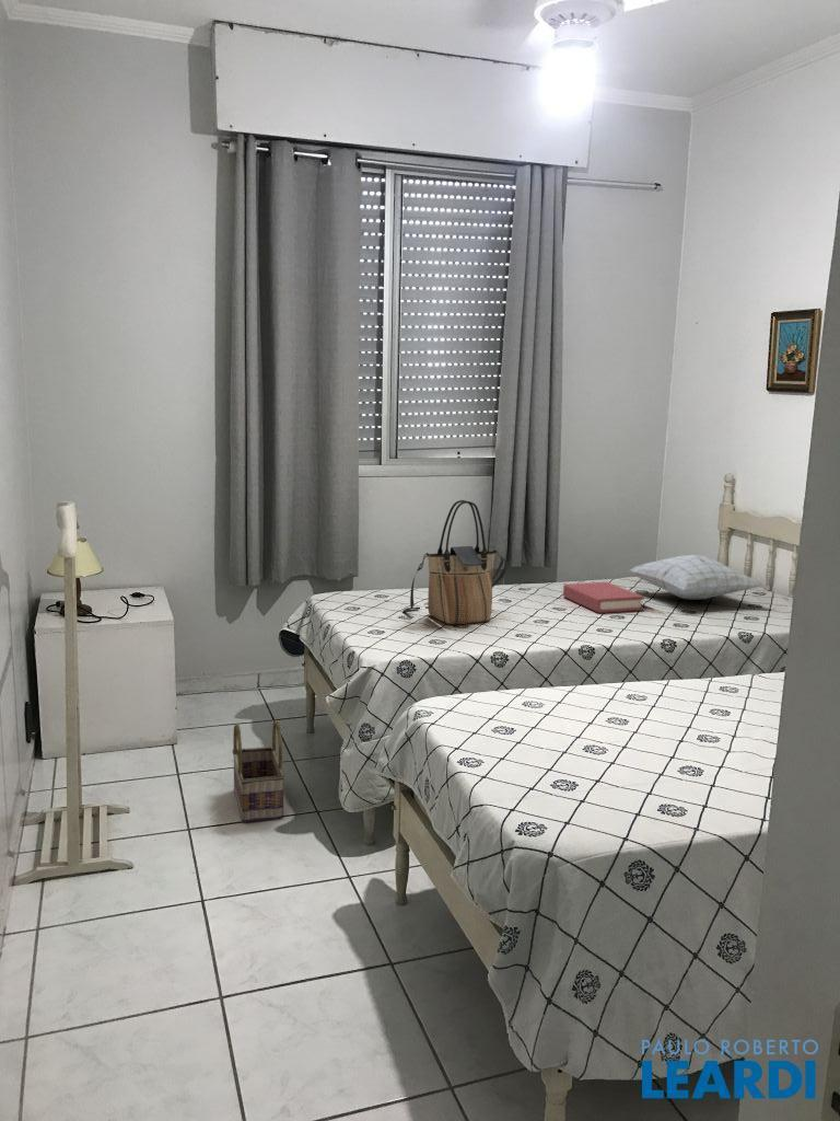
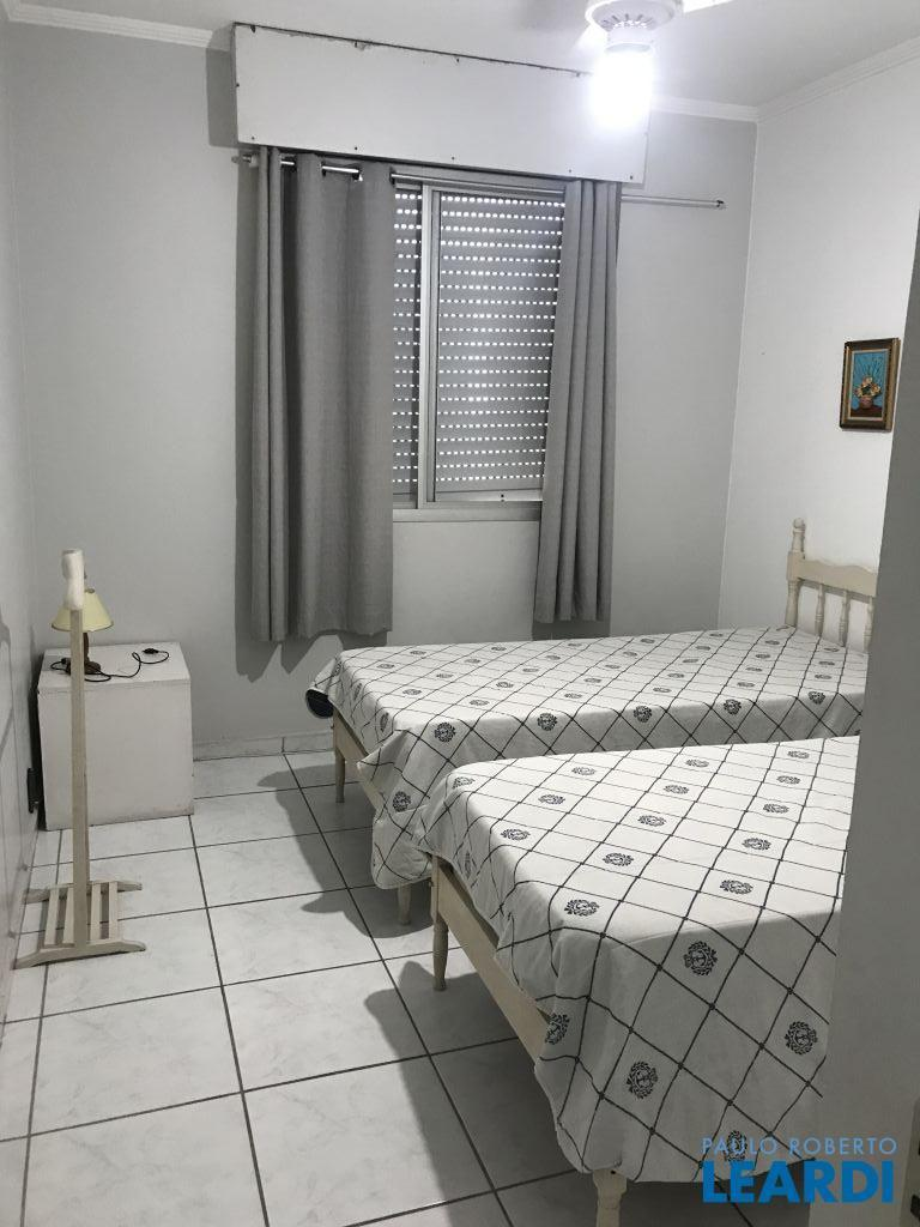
- hardback book [562,581,645,614]
- basket [232,719,287,823]
- tote bag [402,499,508,626]
- pillow [629,554,763,601]
